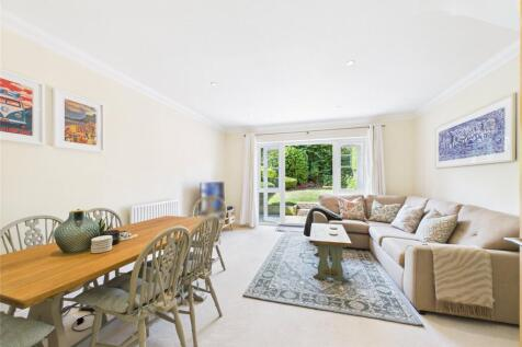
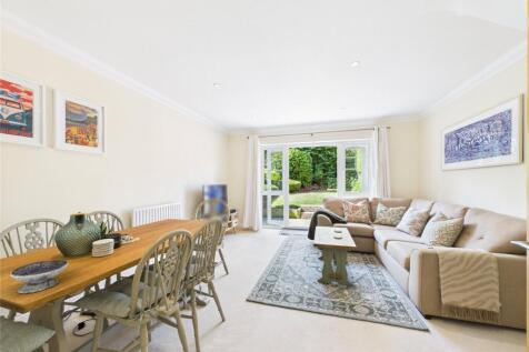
+ bowl [9,259,70,294]
